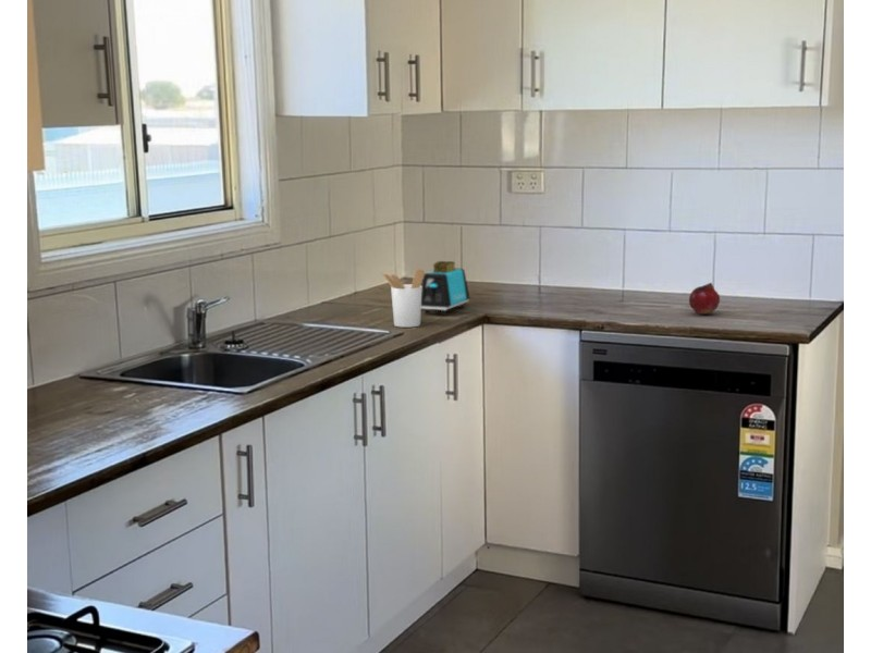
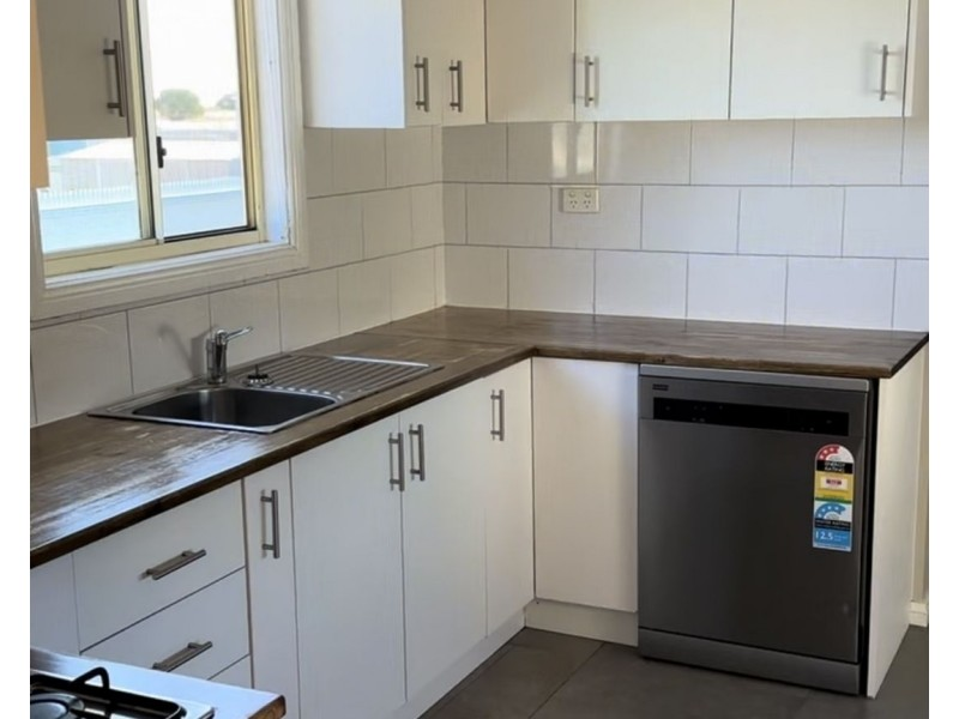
- utensil holder [381,268,426,329]
- fruit [688,282,721,316]
- toaster [421,260,470,316]
